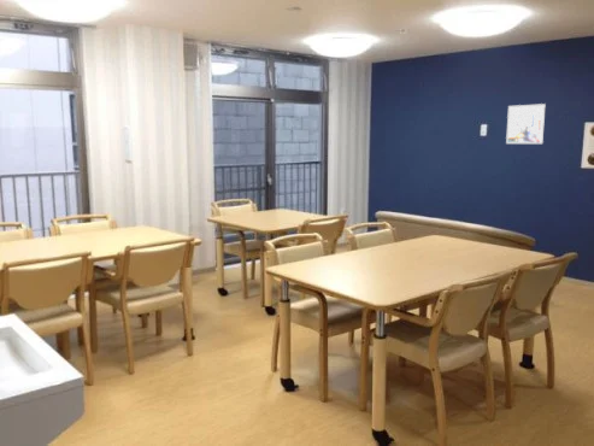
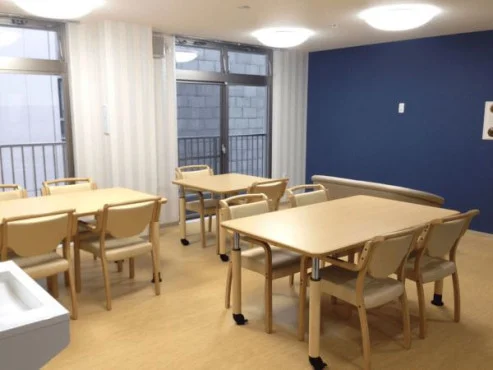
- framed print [505,102,547,145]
